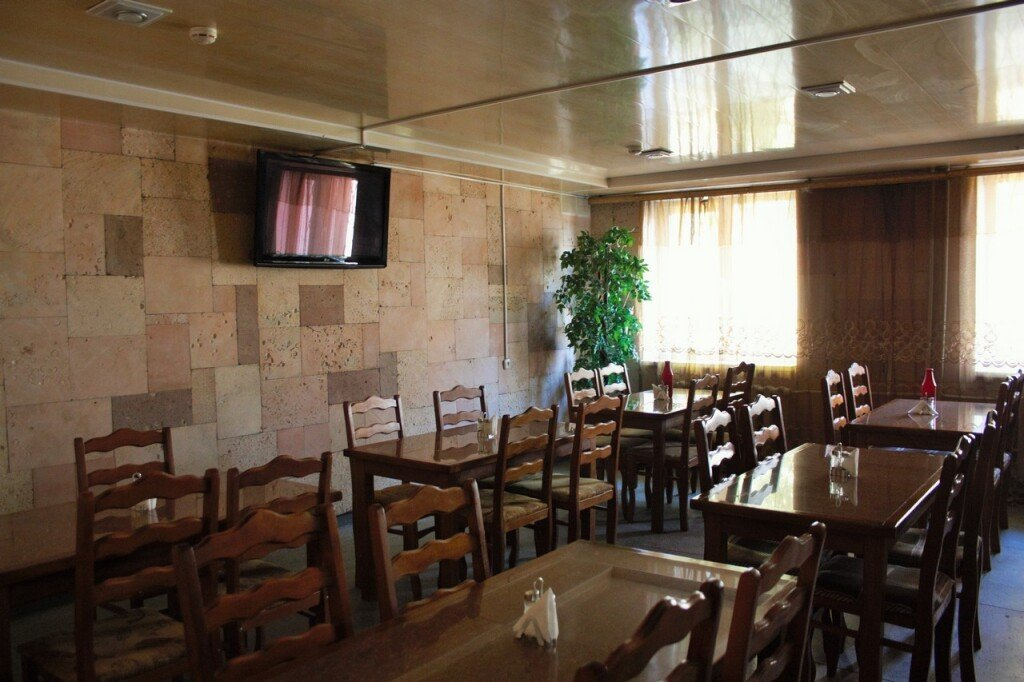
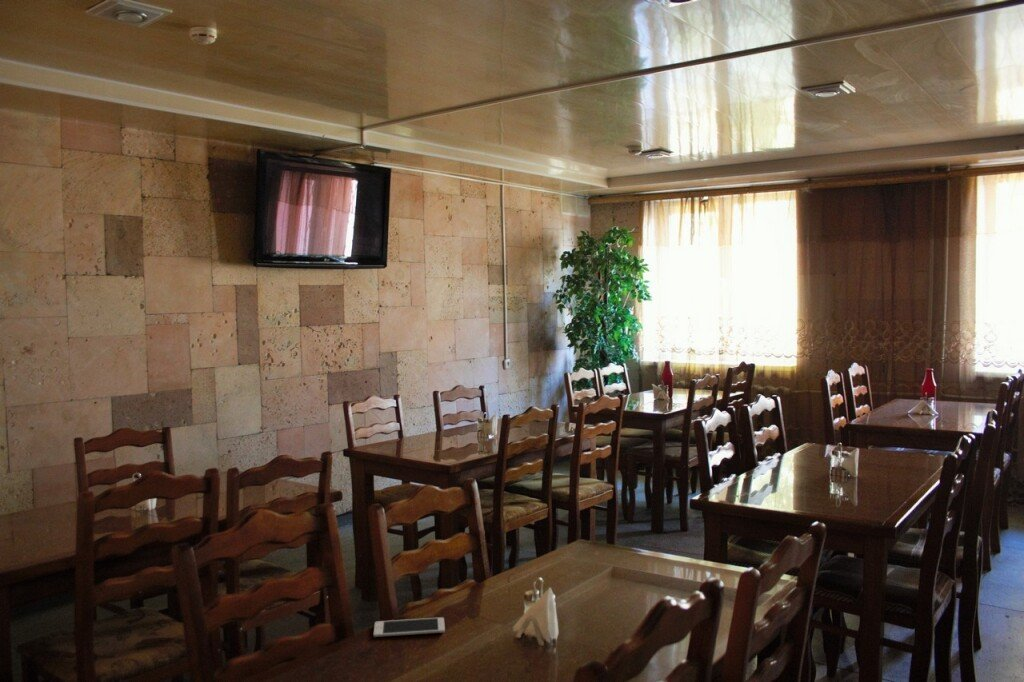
+ cell phone [373,616,446,638]
